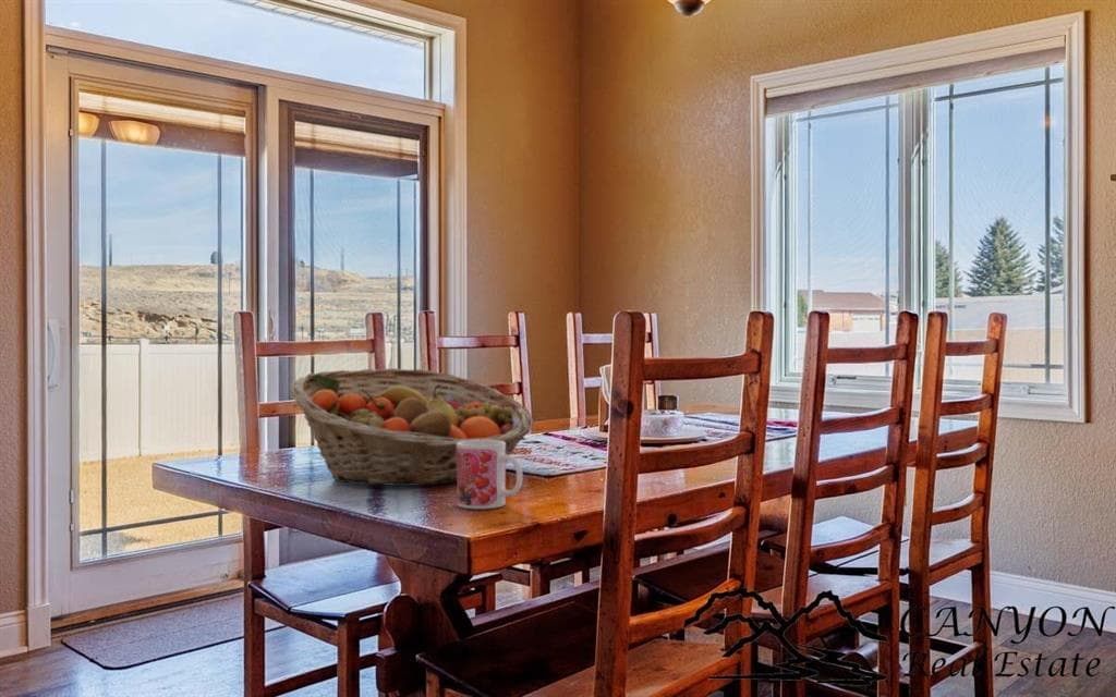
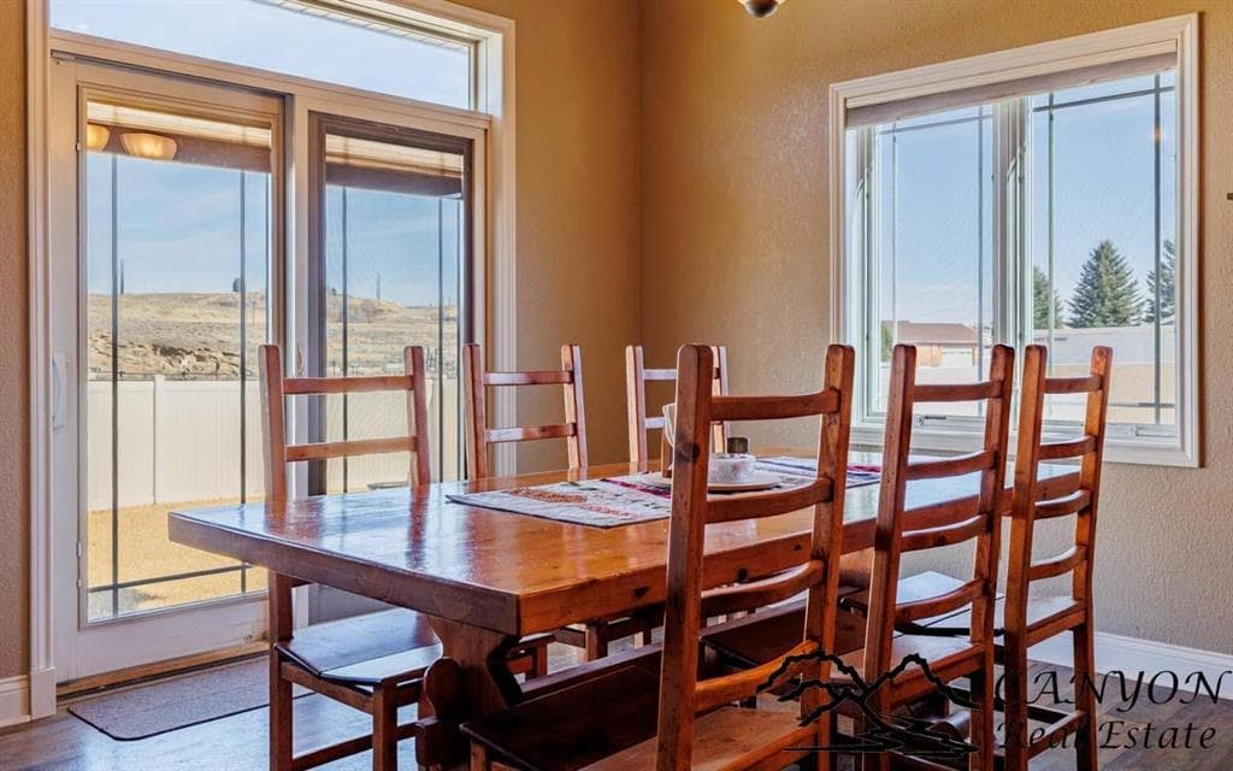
- fruit basket [290,367,535,487]
- mug [456,440,523,510]
